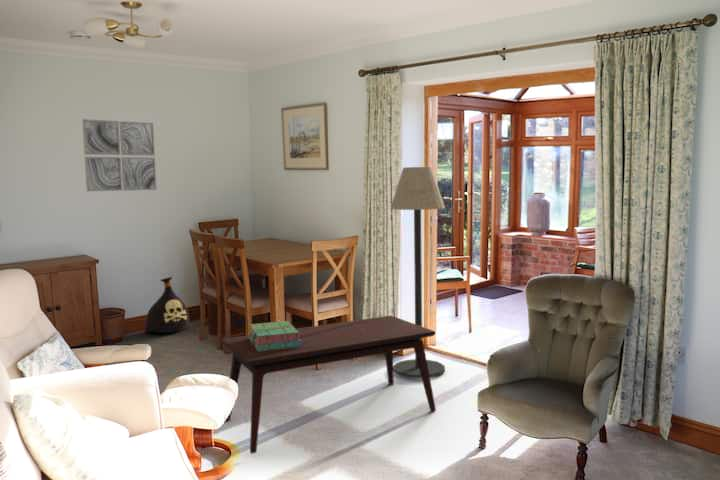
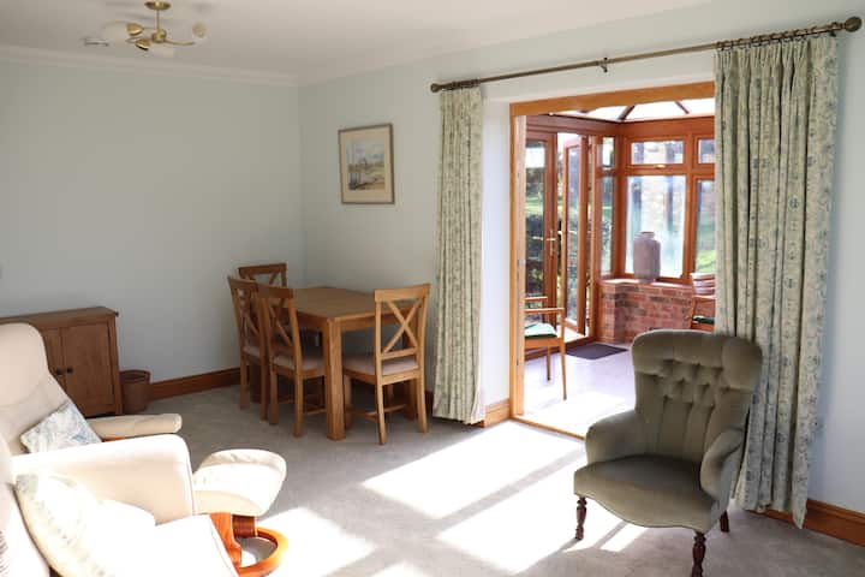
- floor lamp [389,166,446,379]
- bag [143,276,190,334]
- wall art [81,118,158,192]
- coffee table [220,315,437,455]
- stack of books [247,320,302,352]
